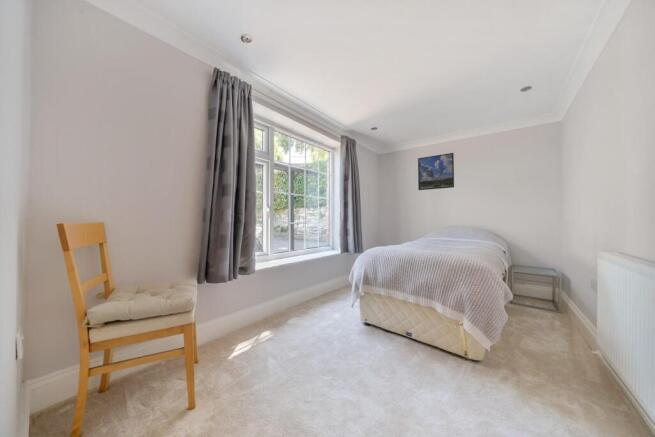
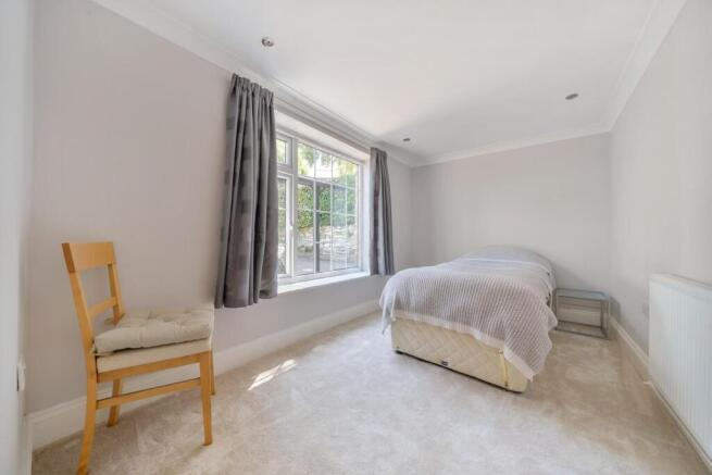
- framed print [417,152,455,191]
